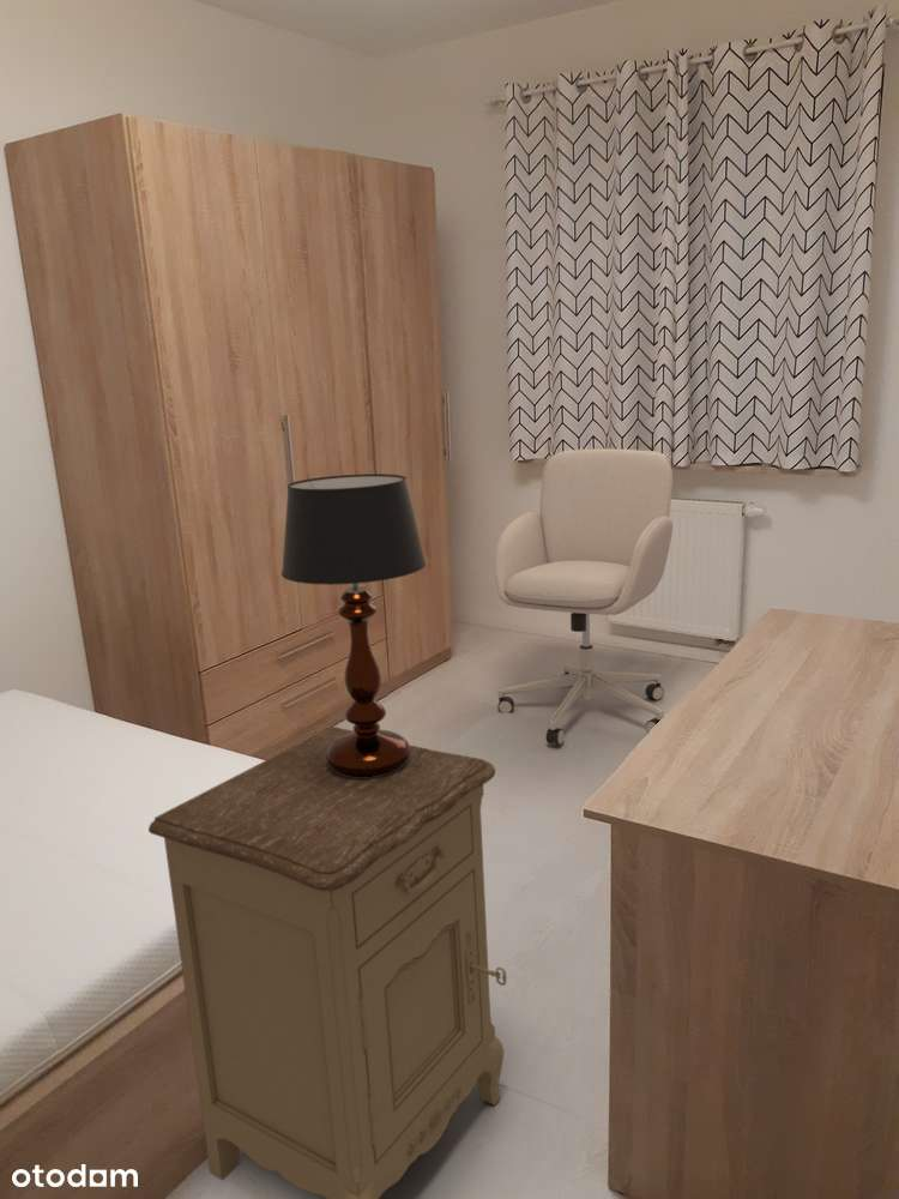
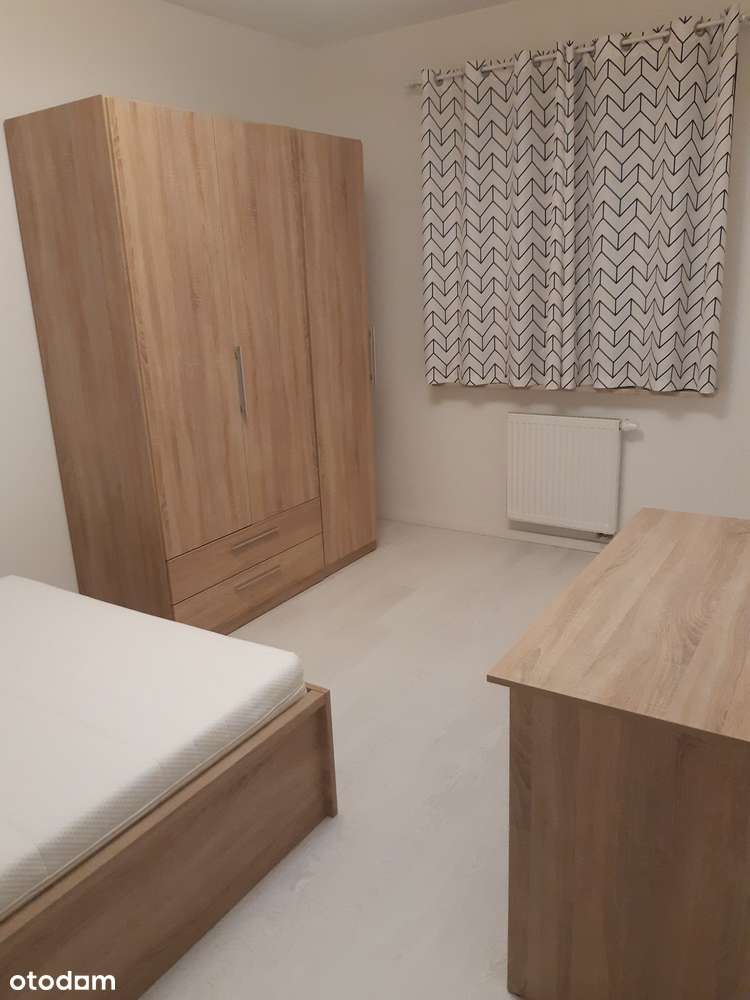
- nightstand [147,725,508,1199]
- table lamp [280,472,427,777]
- chair [493,447,674,746]
